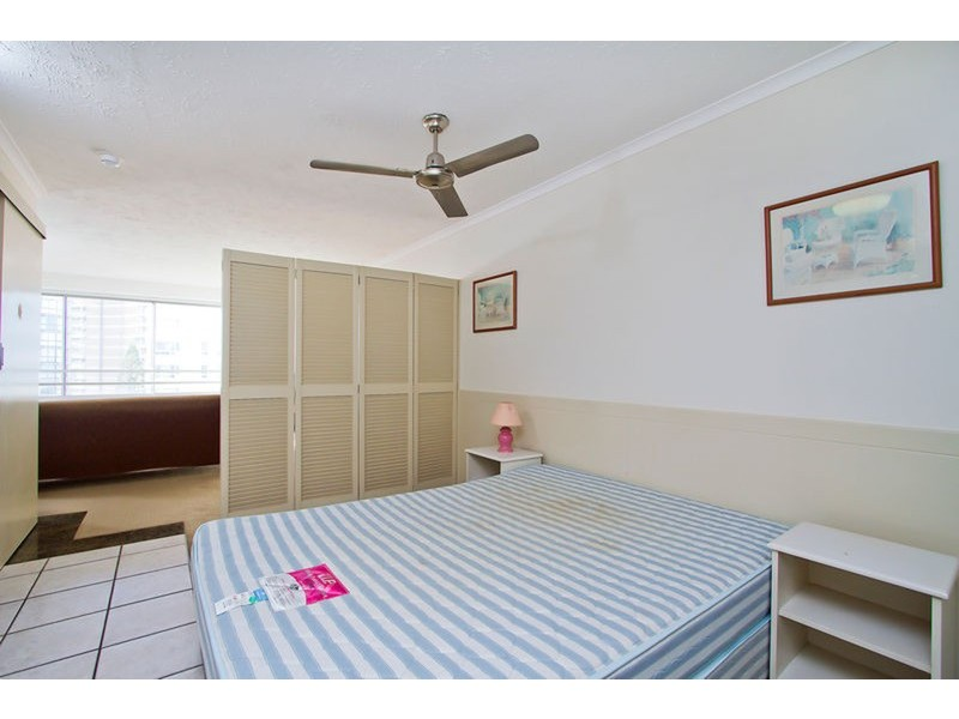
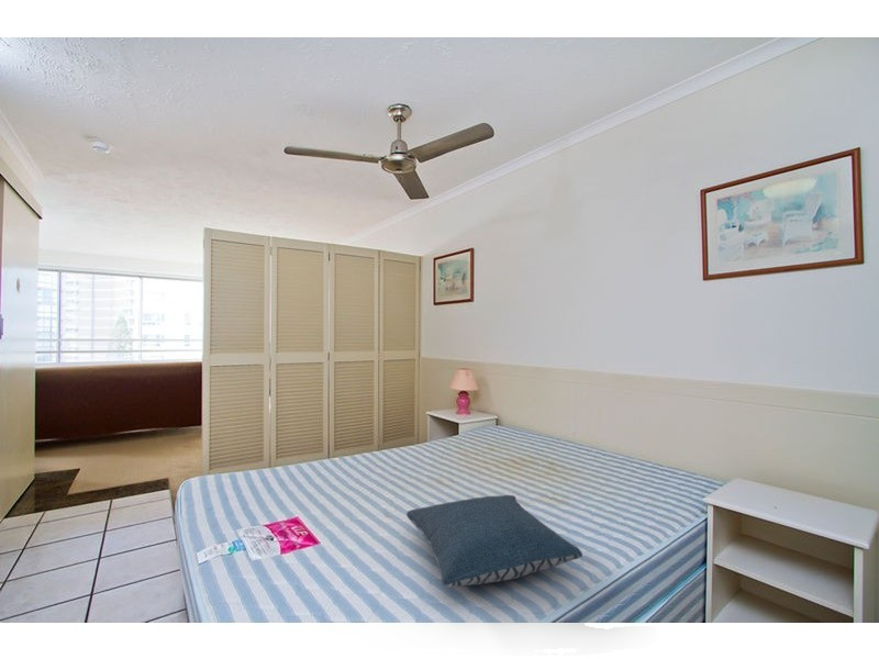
+ pillow [405,494,583,589]
